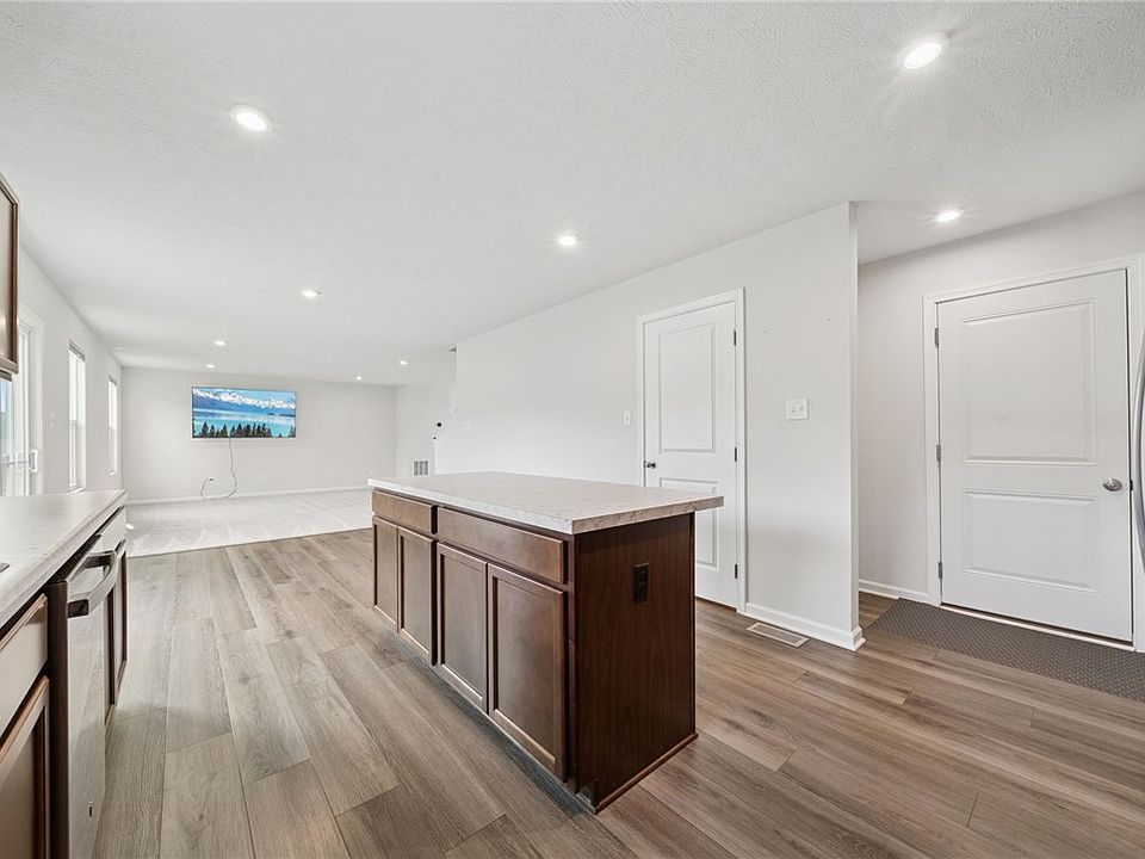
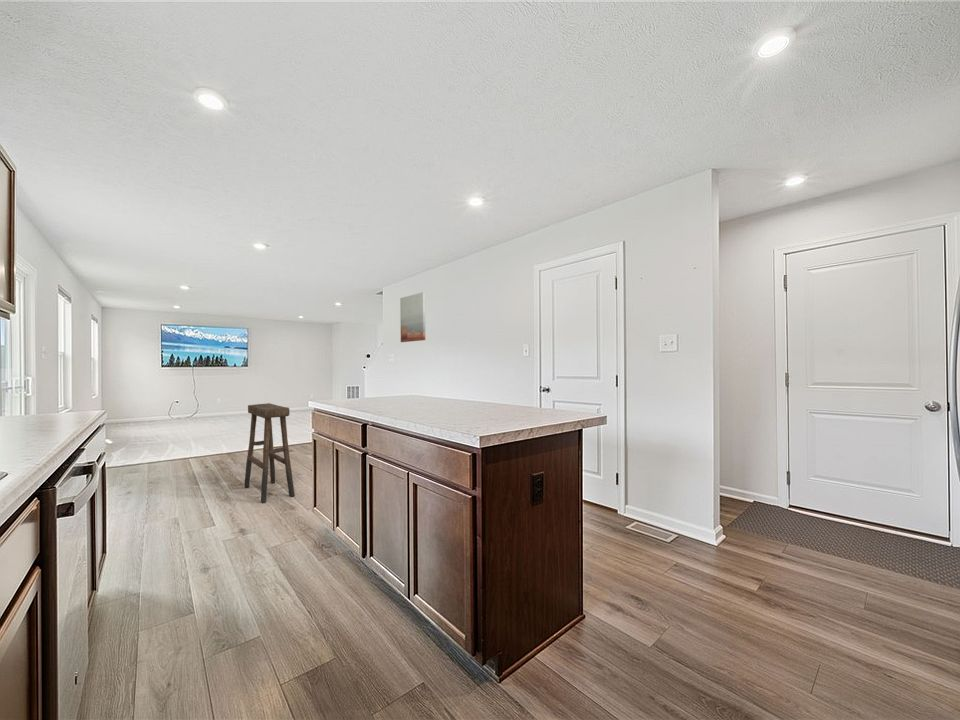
+ wall art [399,291,426,343]
+ stool [243,402,296,504]
